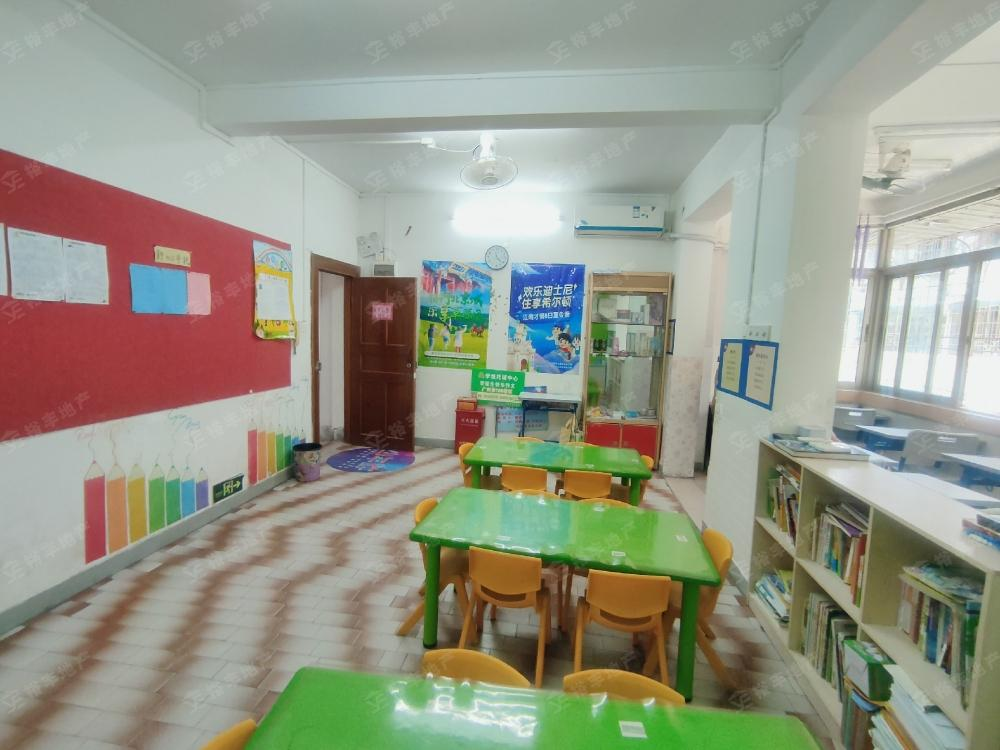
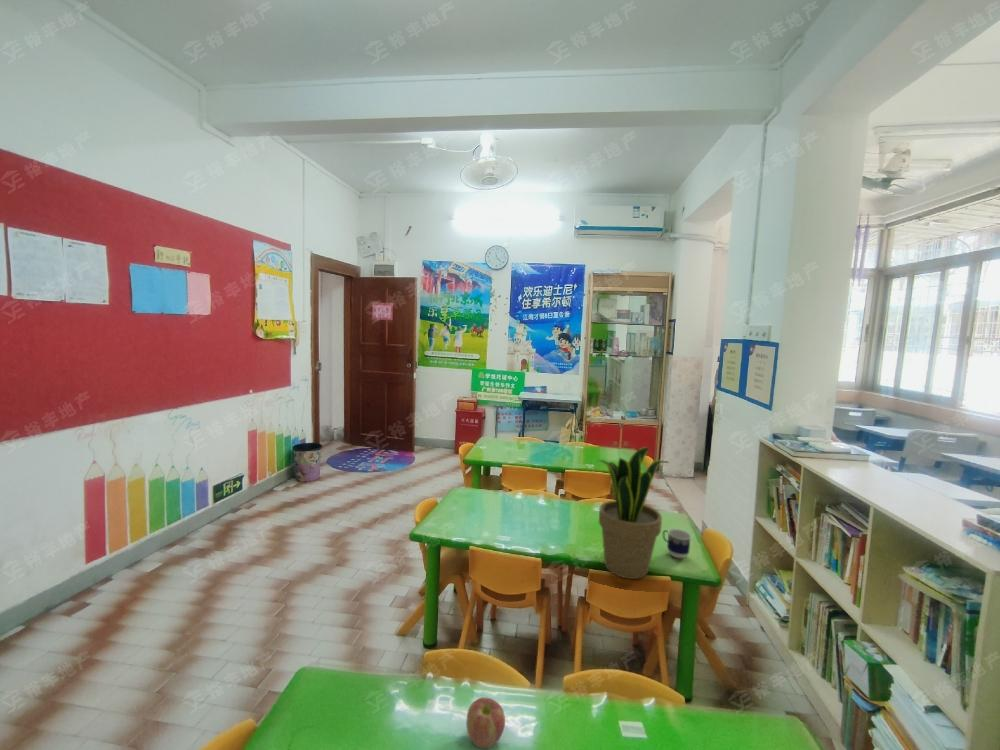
+ apple [465,696,506,749]
+ potted plant [597,446,671,580]
+ cup [662,528,692,559]
